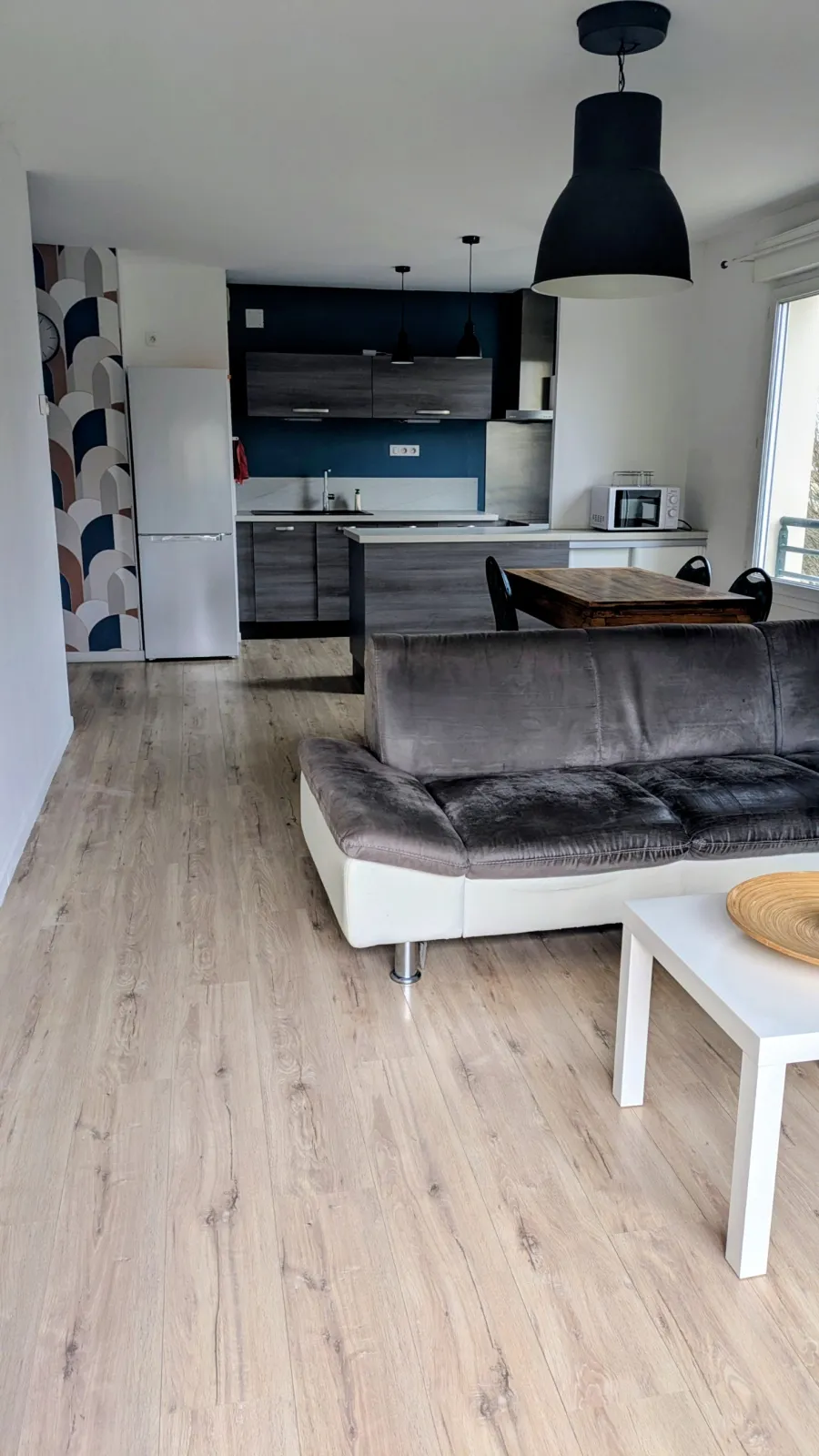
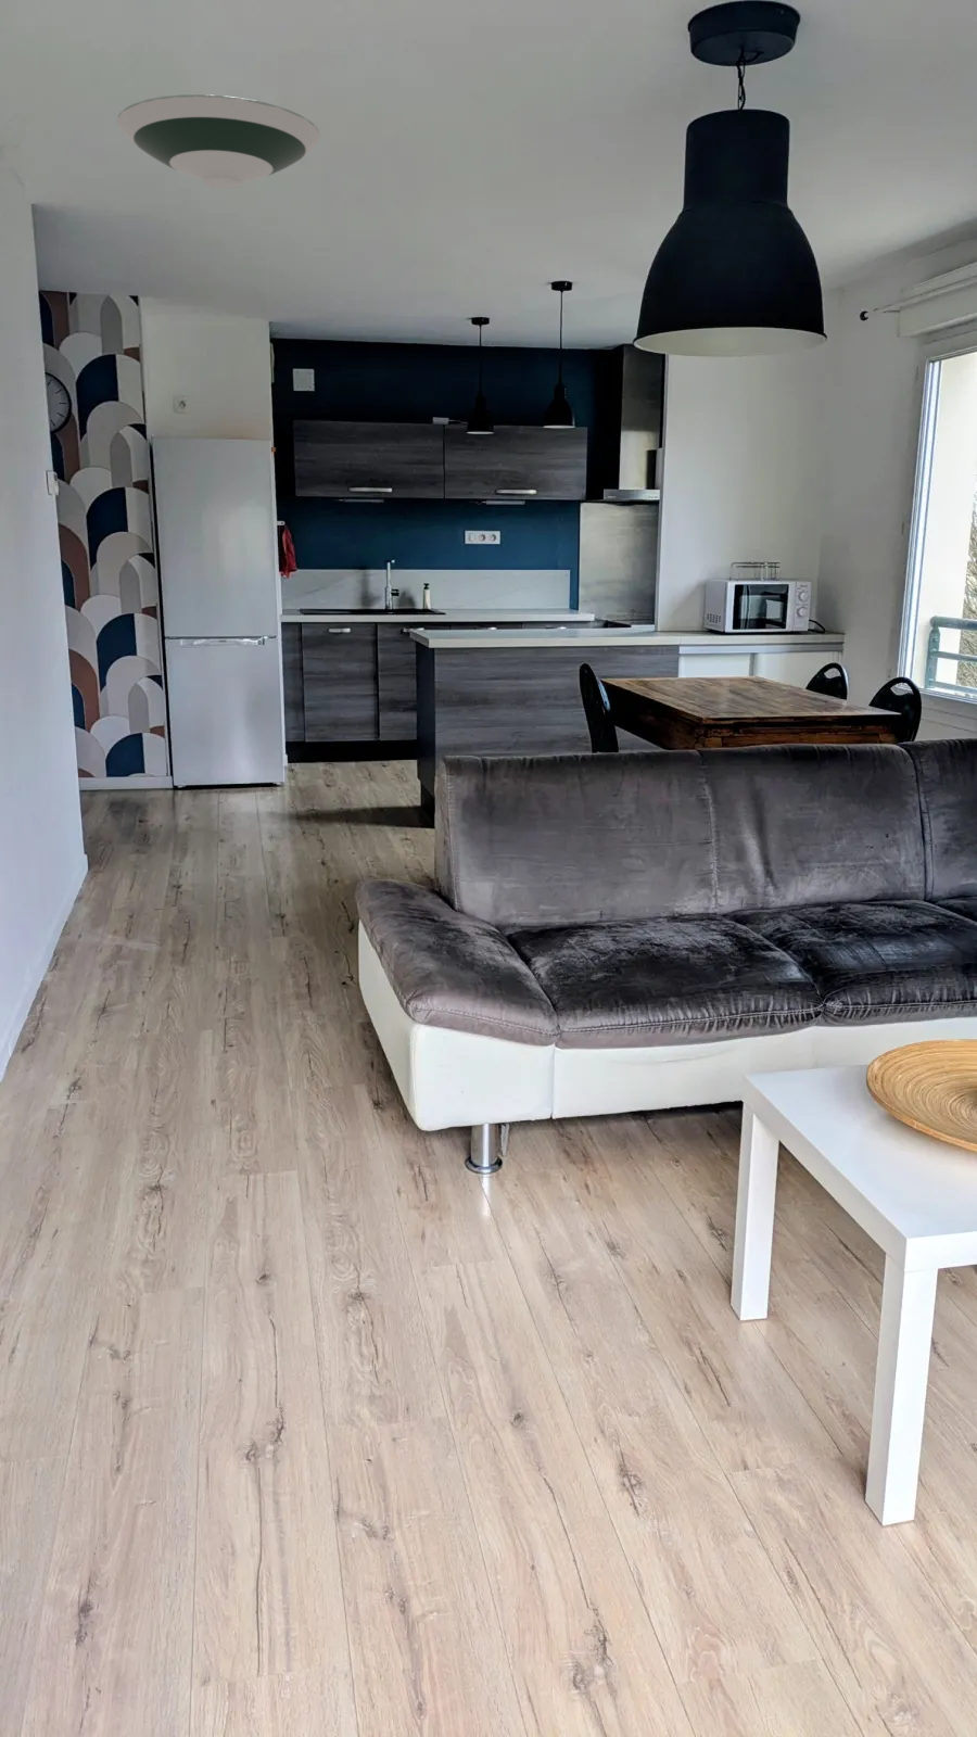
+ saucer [116,93,321,190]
